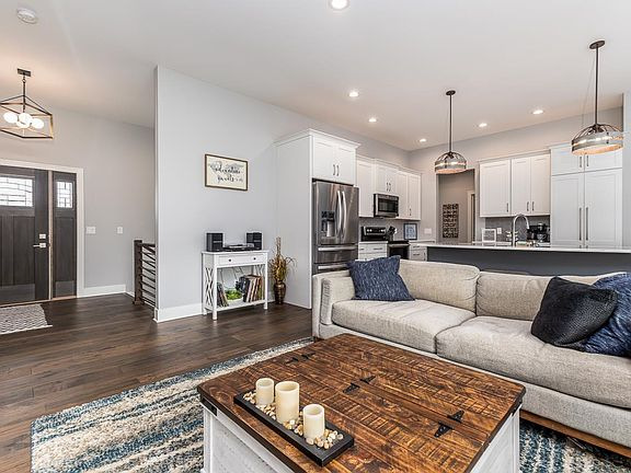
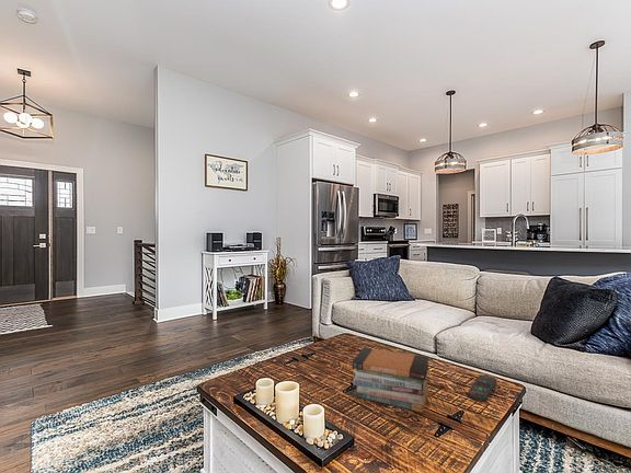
+ remote control [467,373,497,403]
+ book stack [352,347,429,414]
